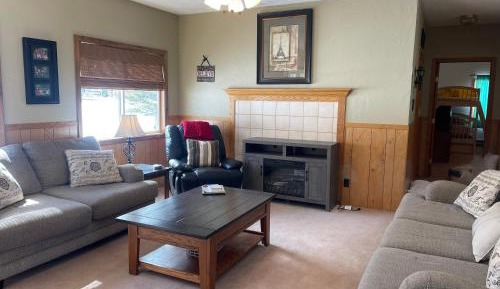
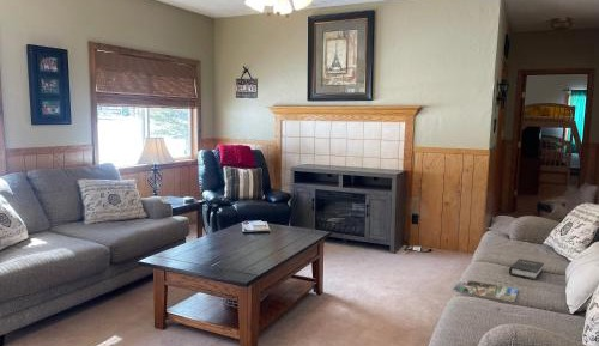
+ magazine [452,278,520,303]
+ hardback book [508,257,545,281]
